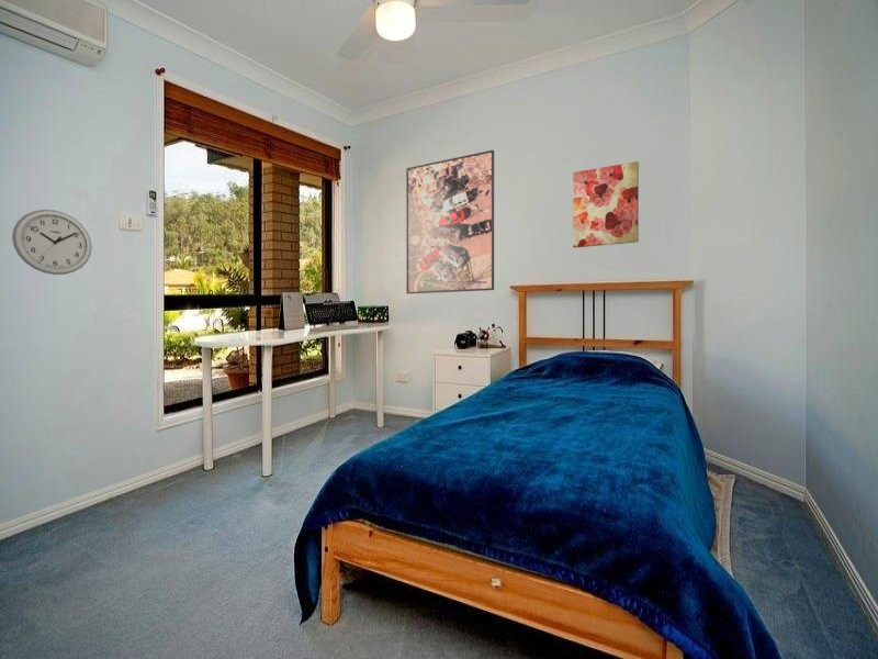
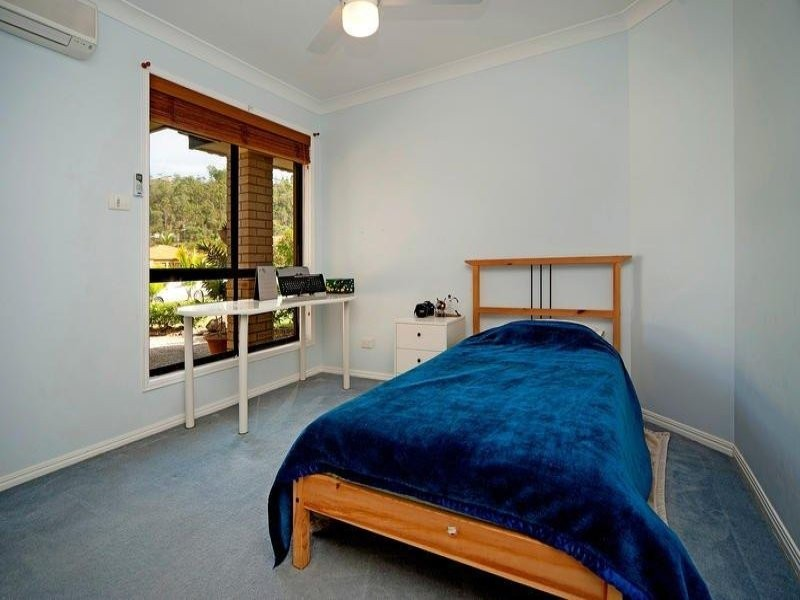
- wall art [572,160,640,248]
- wall clock [11,209,92,276]
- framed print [405,149,495,294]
